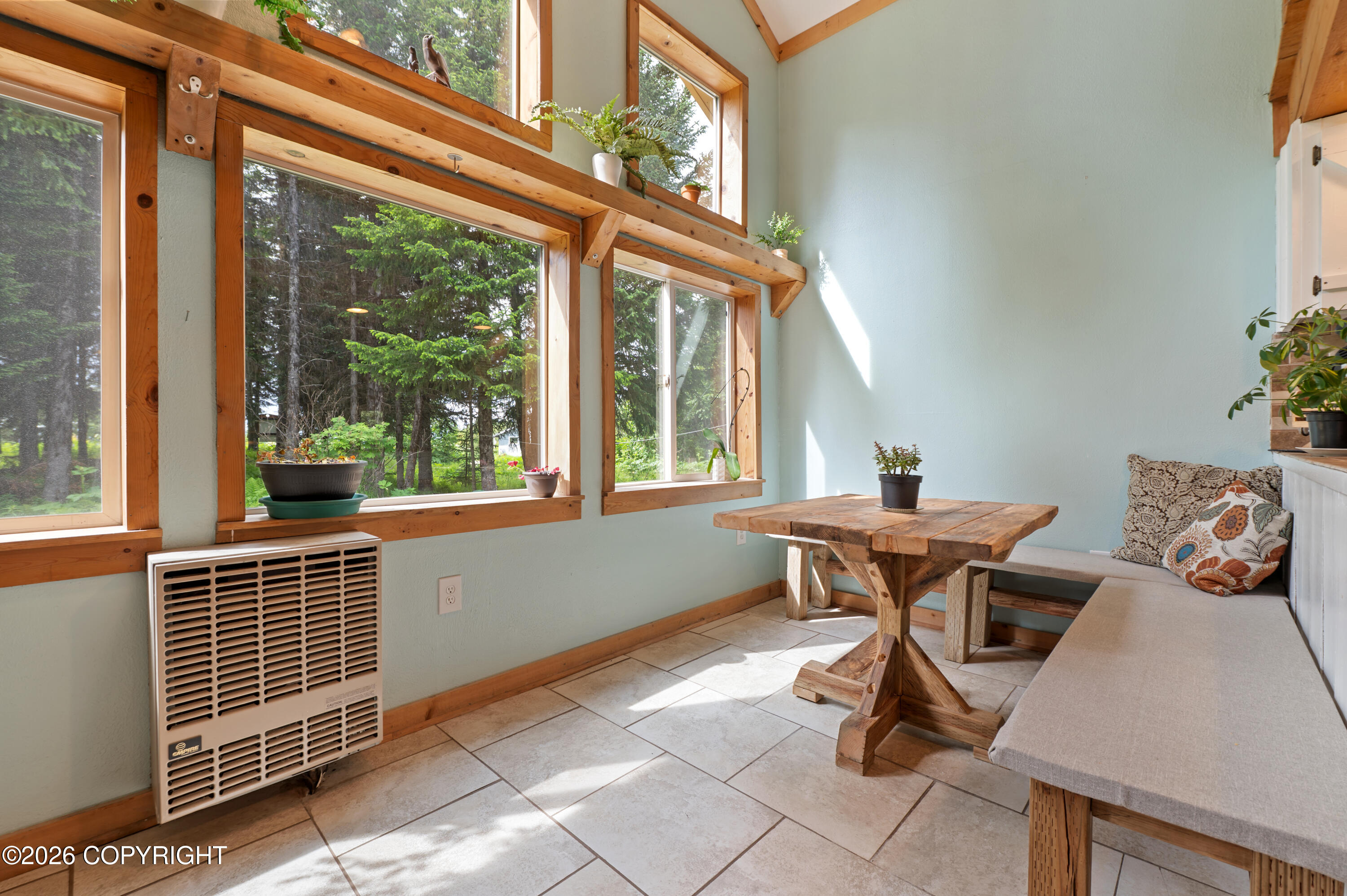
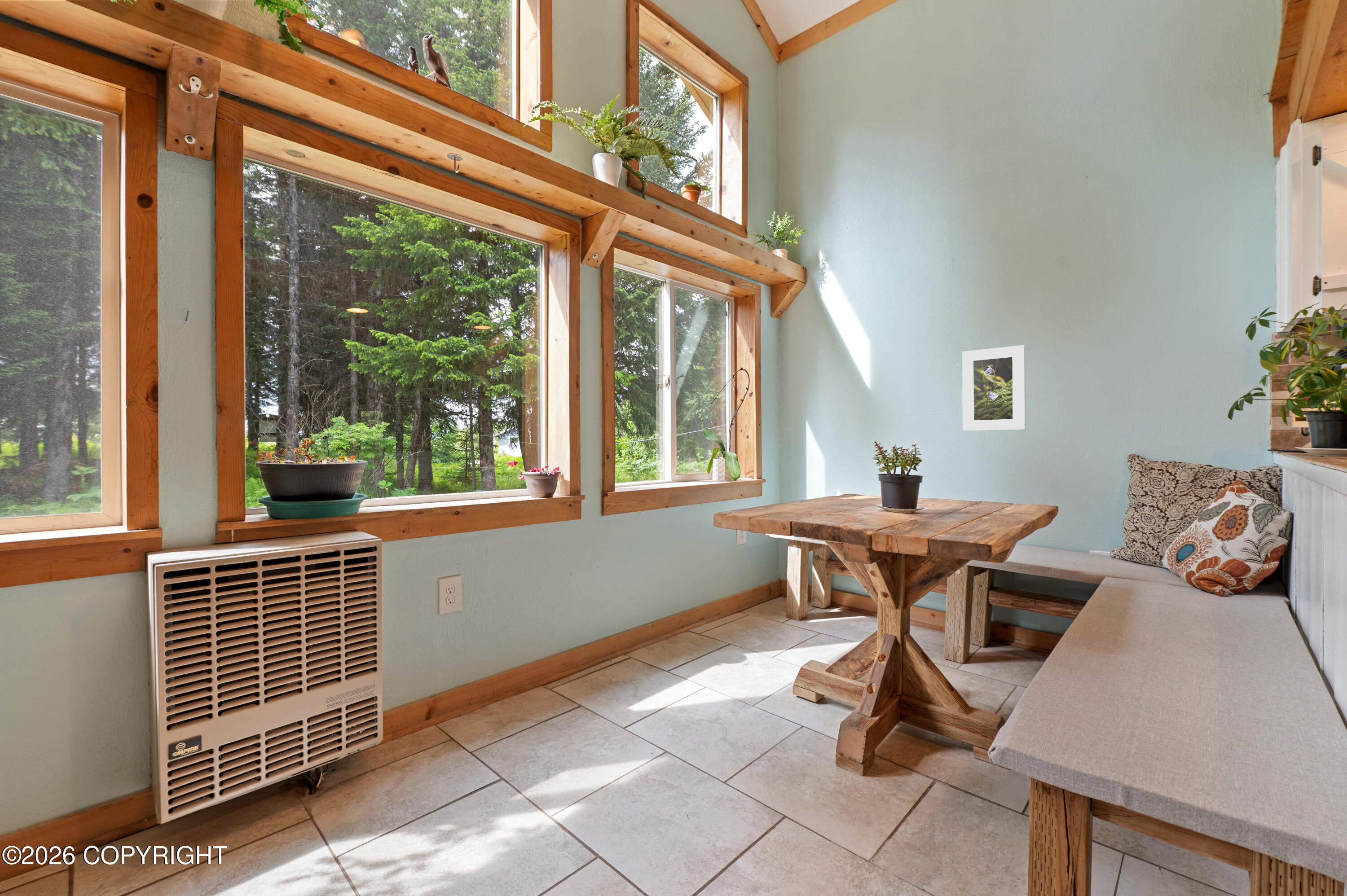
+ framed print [962,345,1026,431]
